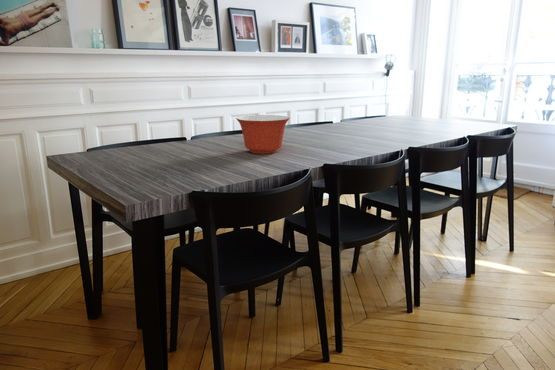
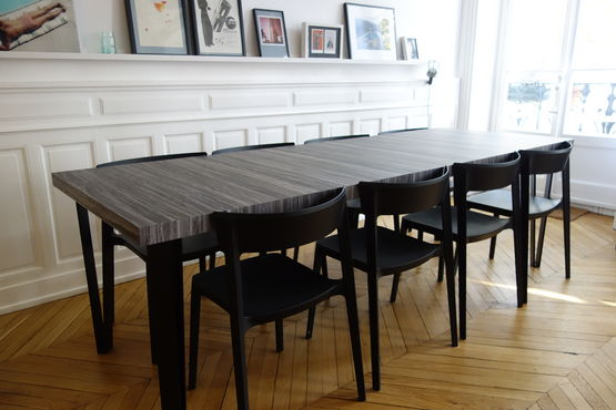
- mixing bowl [235,114,291,155]
